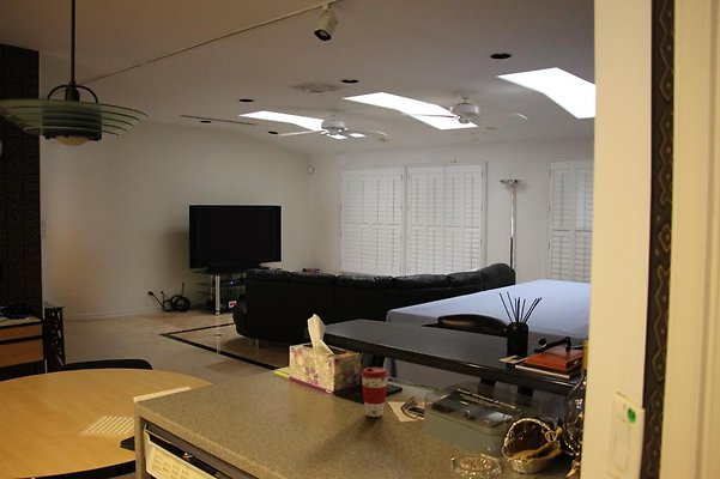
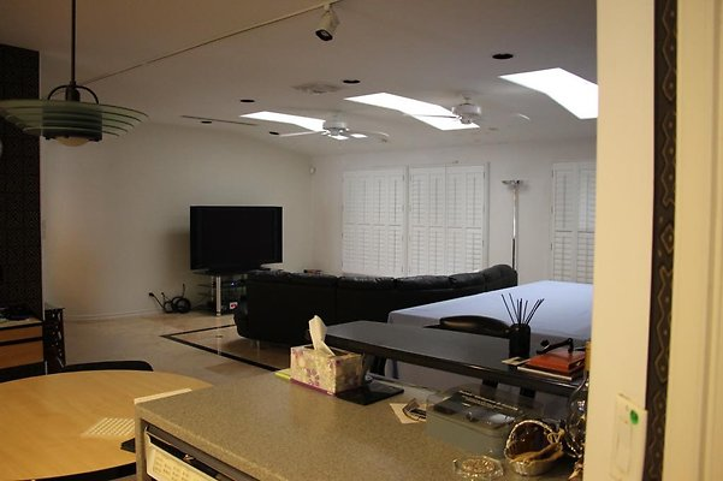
- coffee cup [359,366,389,418]
